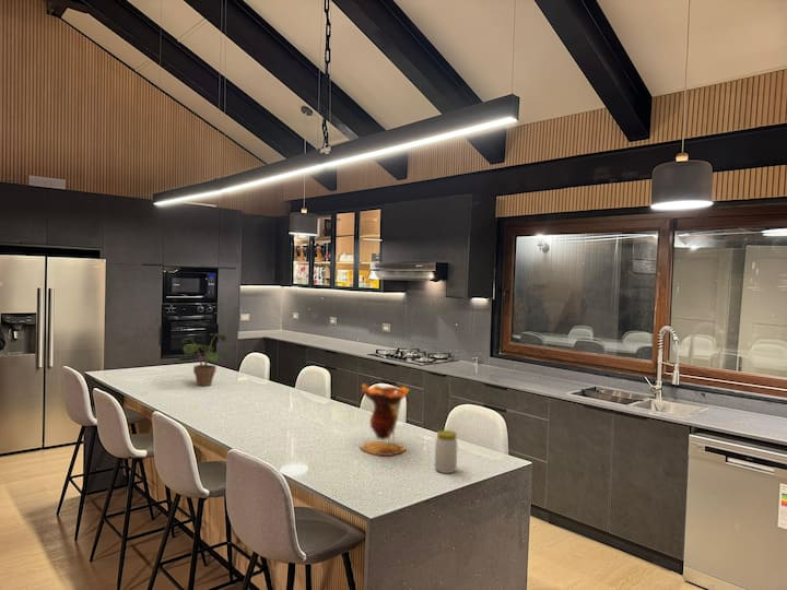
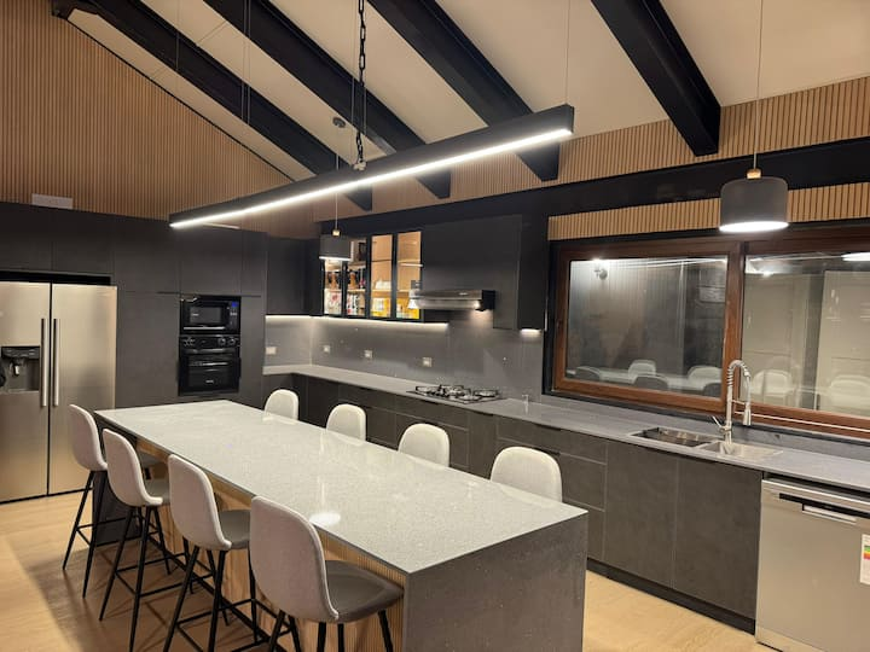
- potted plant [180,332,227,387]
- jar [434,429,458,474]
- vase [359,384,410,457]
